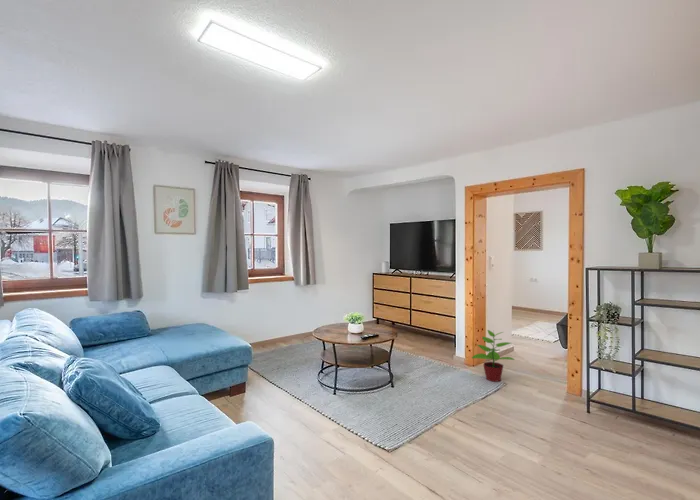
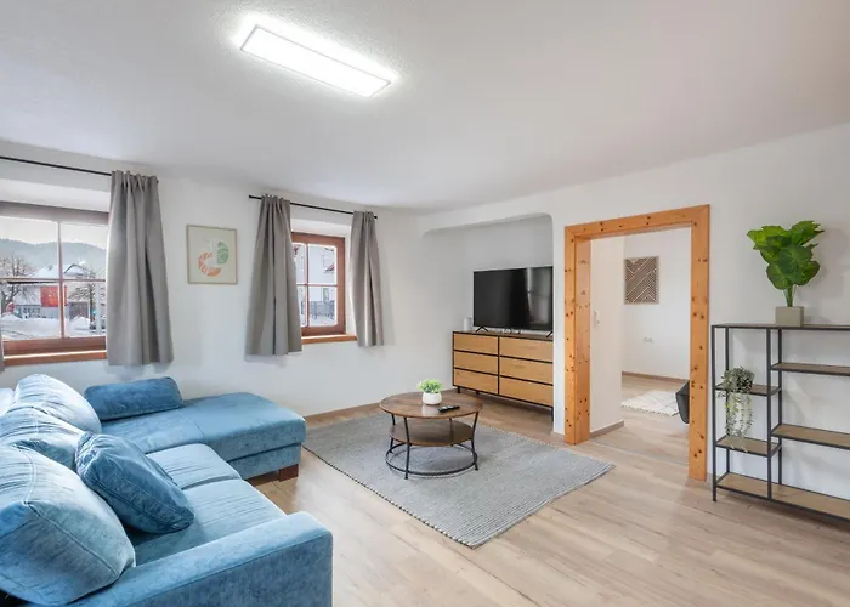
- potted plant [471,329,516,383]
